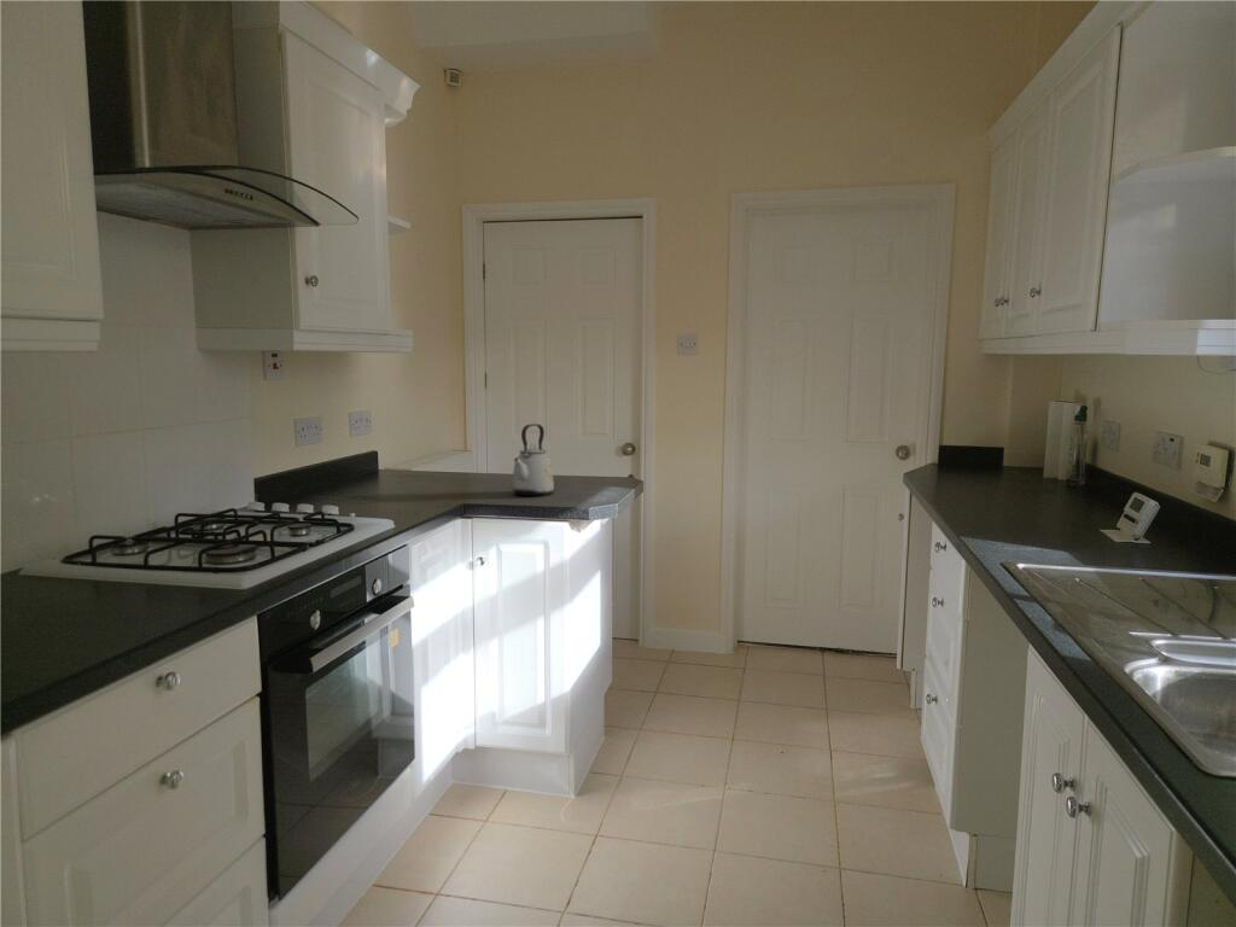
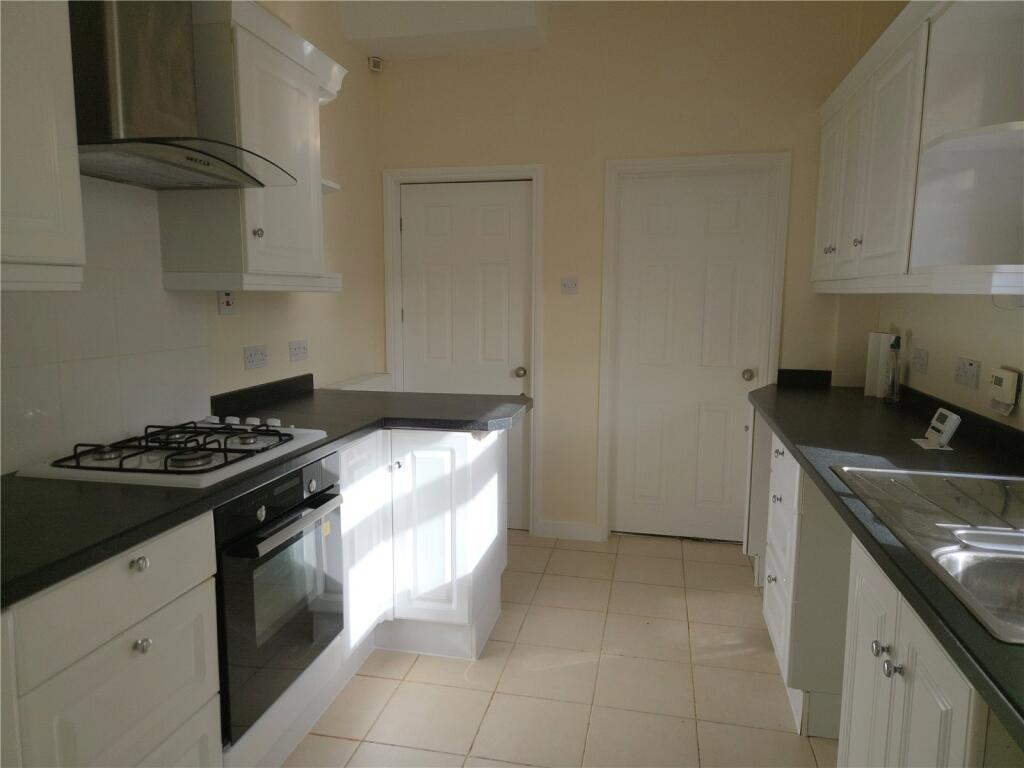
- kettle [511,422,555,497]
